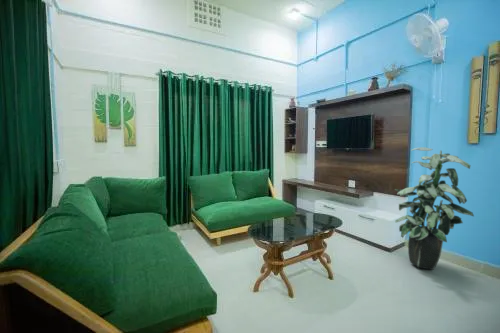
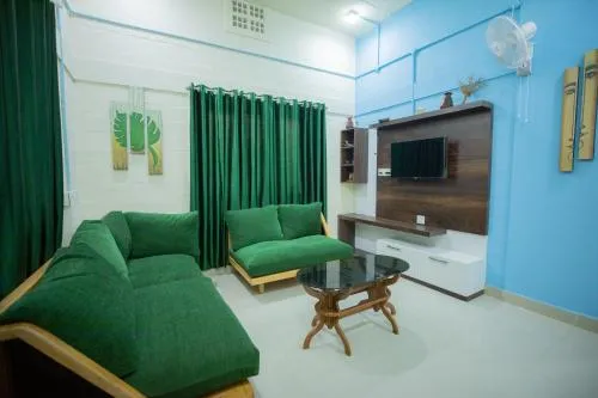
- indoor plant [394,146,475,271]
